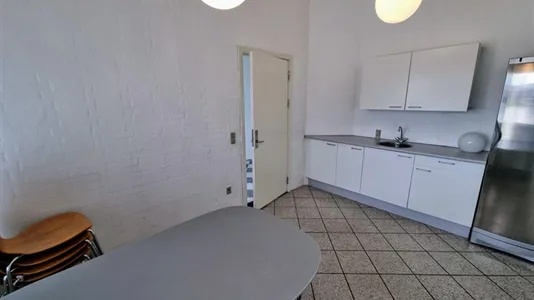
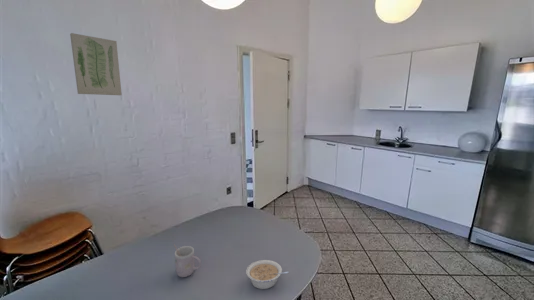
+ mug [173,243,202,278]
+ legume [245,259,289,290]
+ wall art [69,32,123,96]
